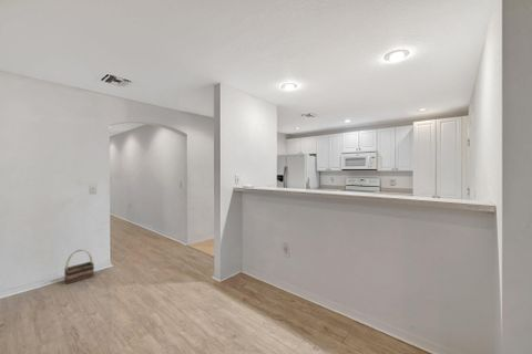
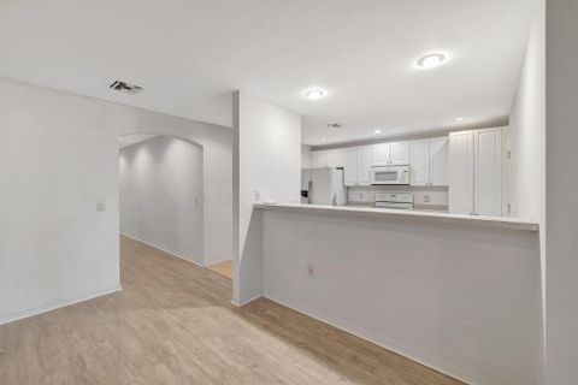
- basket [63,249,95,284]
